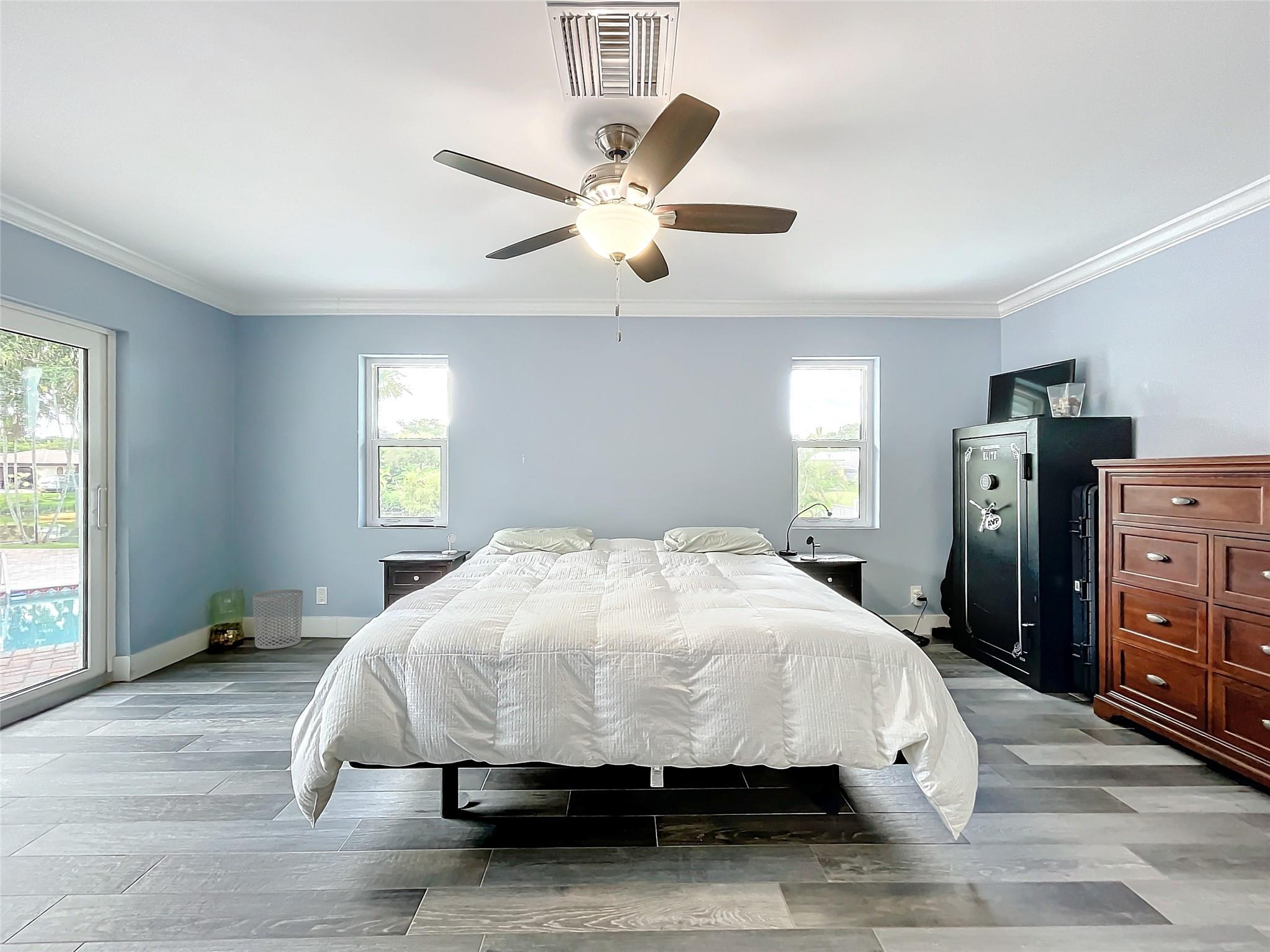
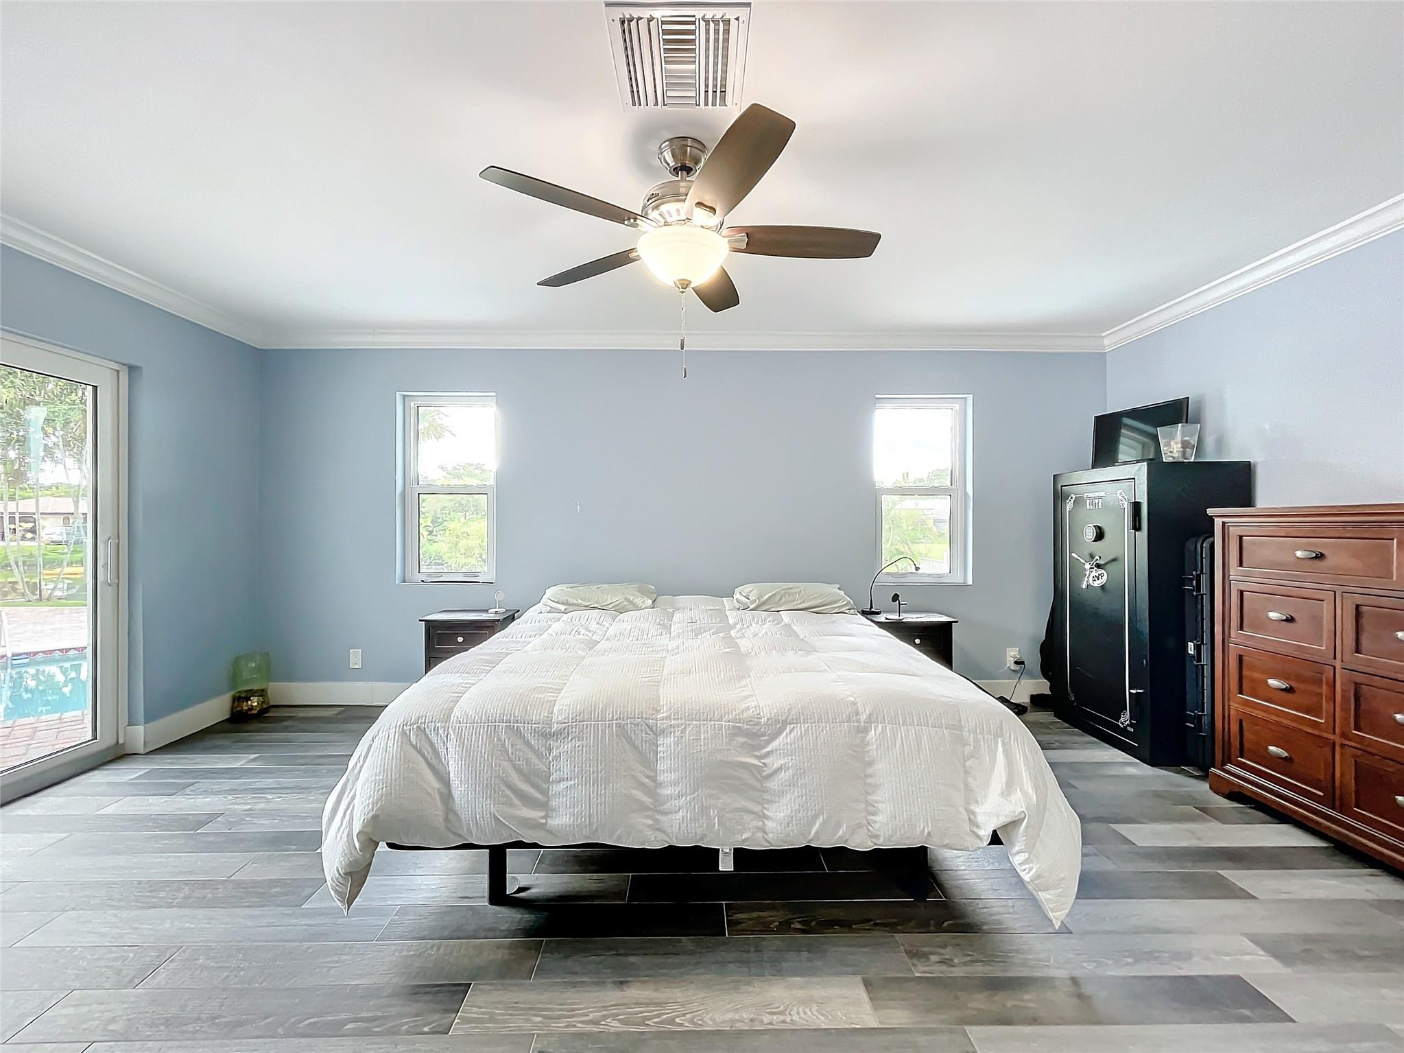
- waste bin [252,589,303,650]
